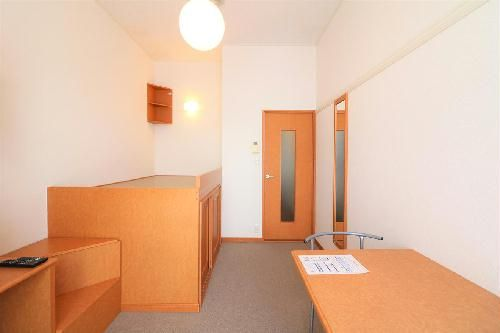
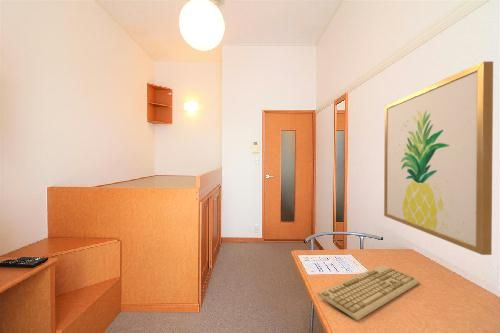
+ wall art [383,60,494,256]
+ keyboard [317,264,420,321]
